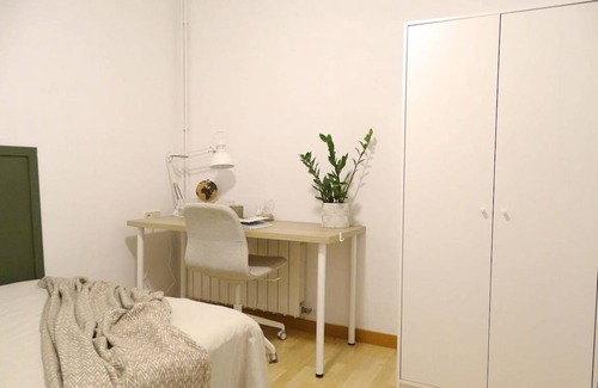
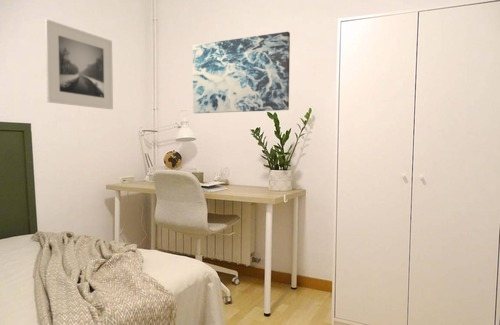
+ wall art [192,31,291,114]
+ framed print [44,18,114,110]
